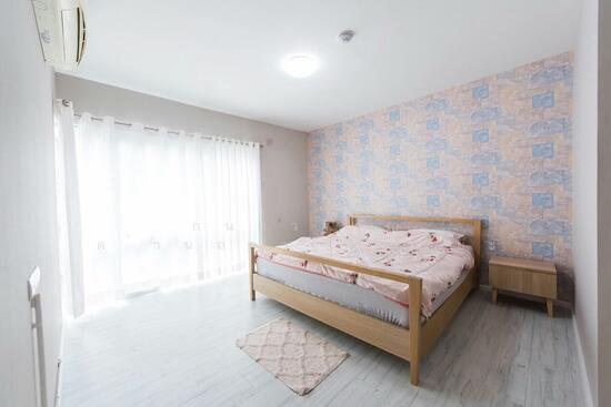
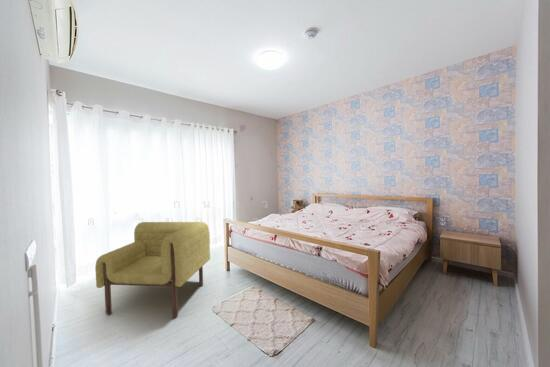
+ armchair [94,221,211,318]
